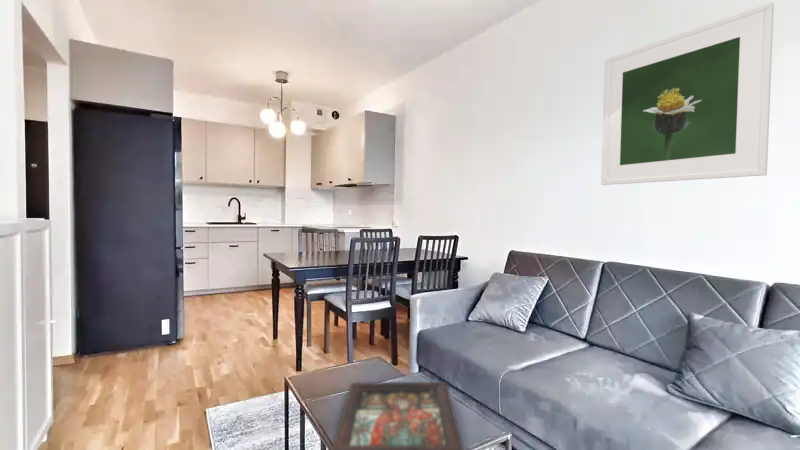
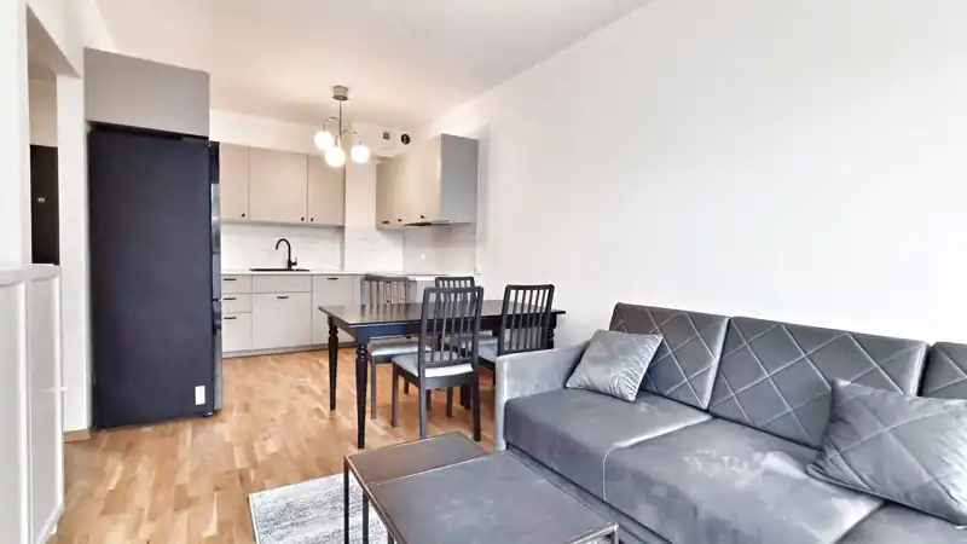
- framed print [600,1,775,186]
- decorative tray [331,381,465,450]
